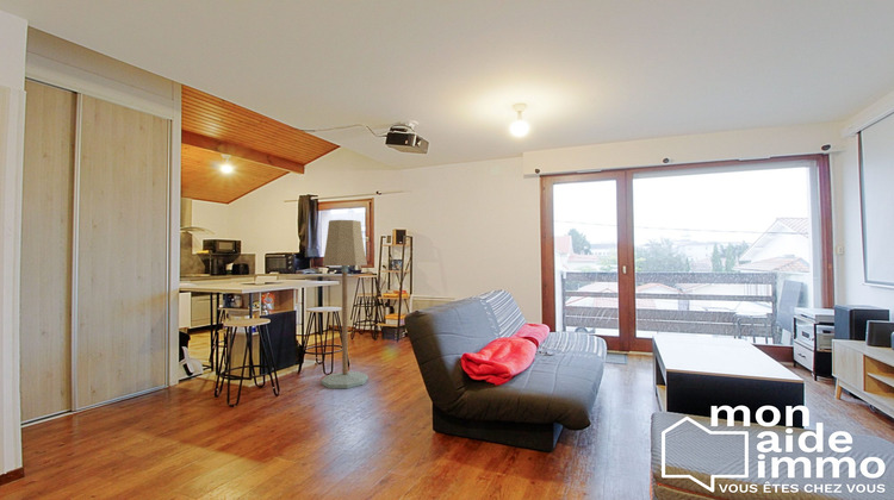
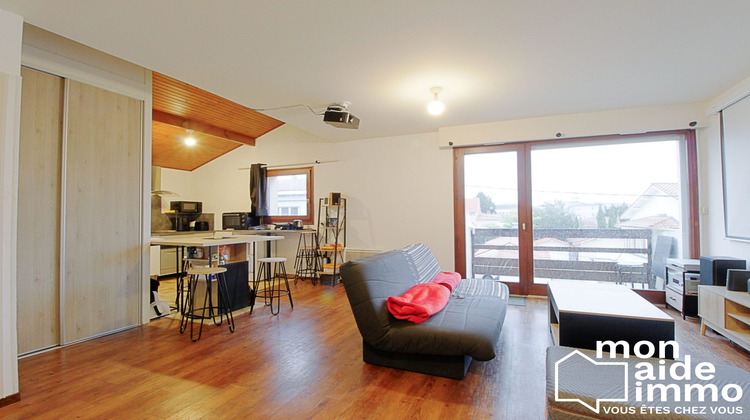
- floor lamp [321,219,370,389]
